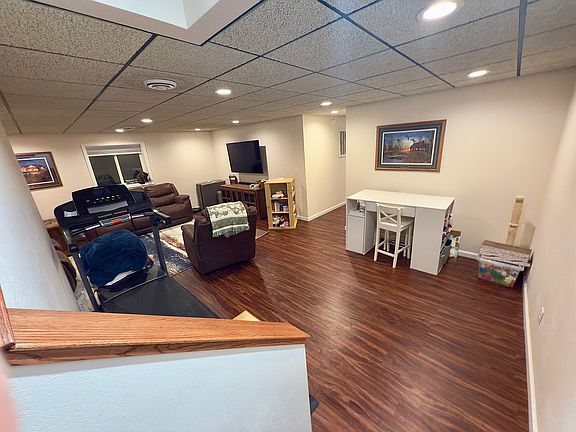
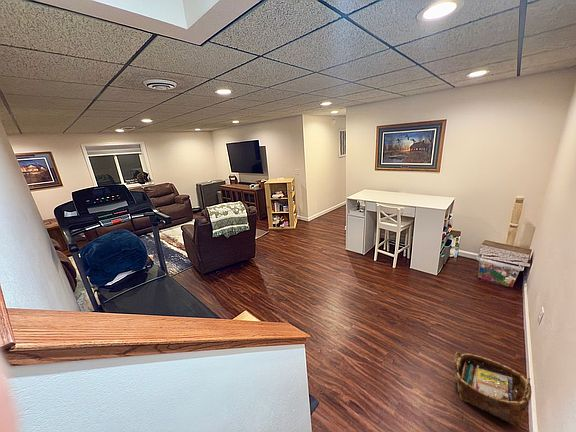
+ woven basket [453,351,533,428]
